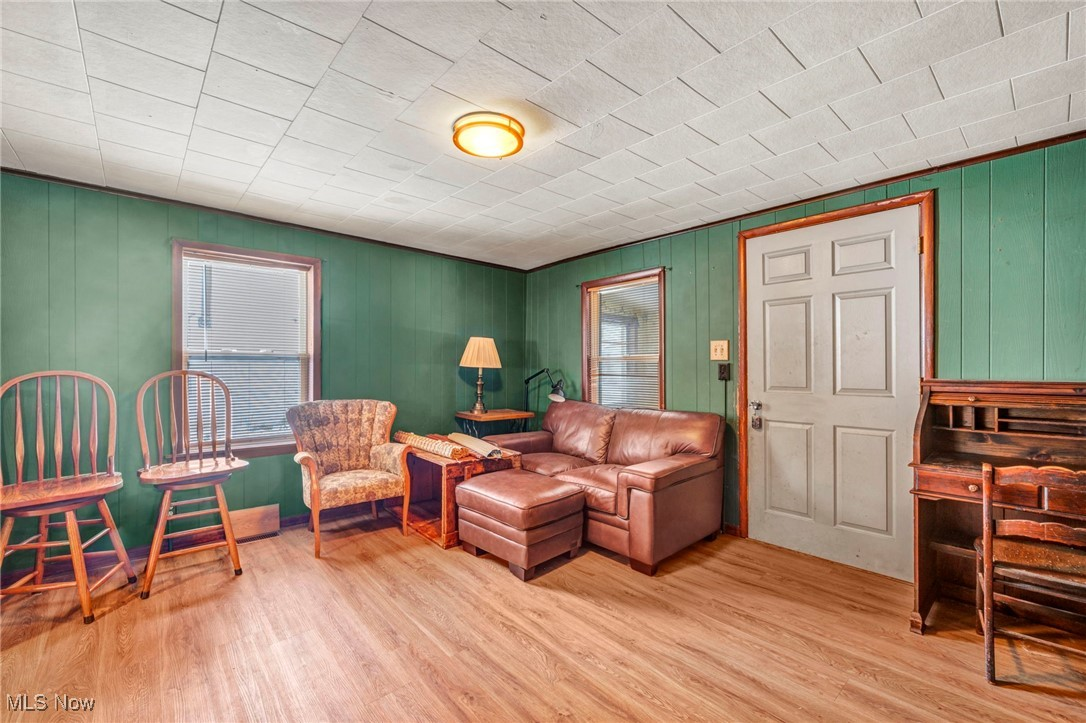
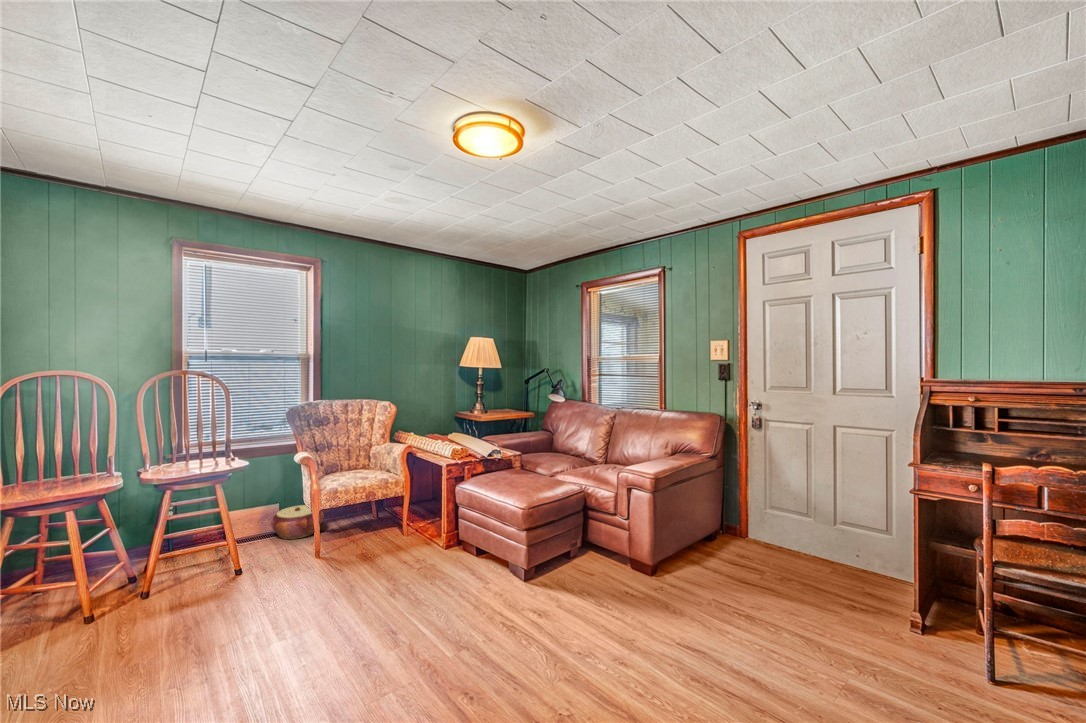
+ woven basket [270,504,325,540]
